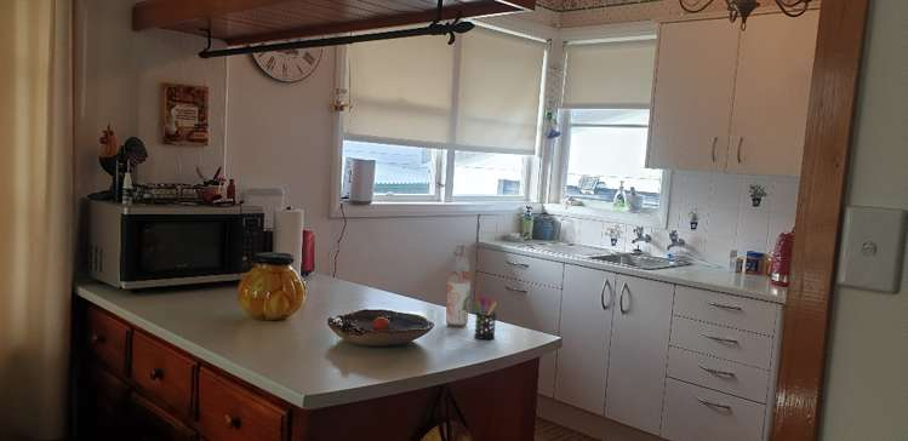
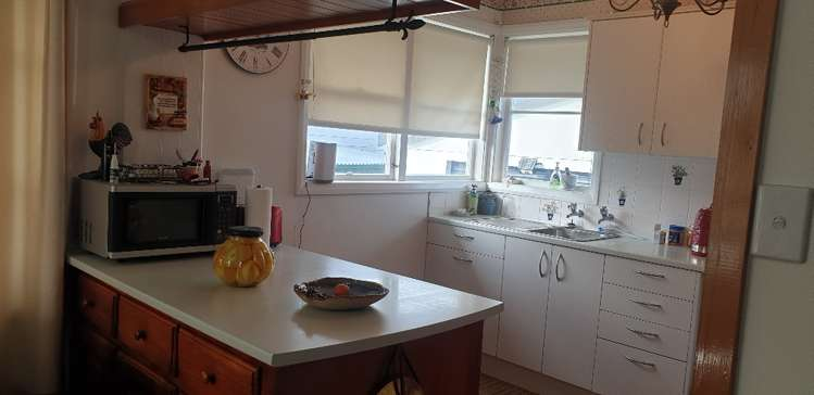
- pen holder [473,293,498,340]
- bottle [445,245,472,327]
